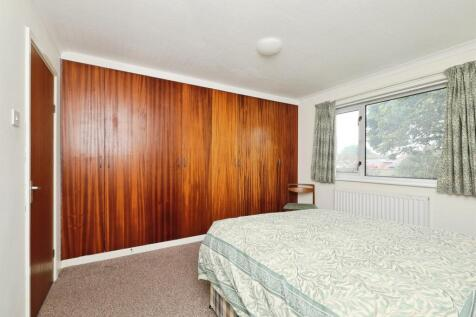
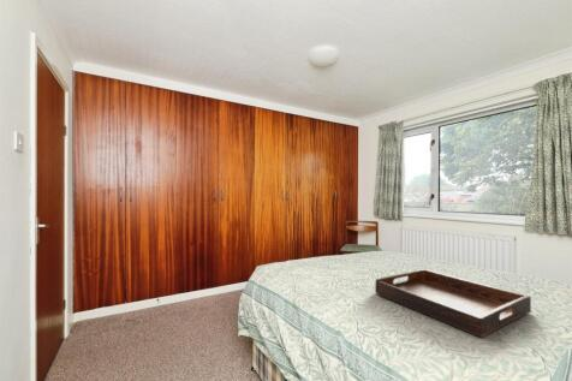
+ serving tray [374,268,532,339]
